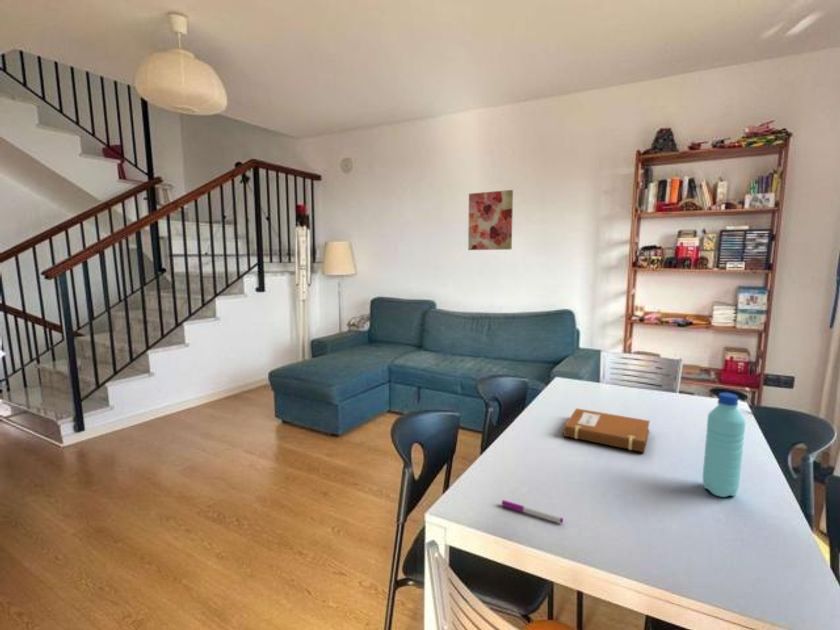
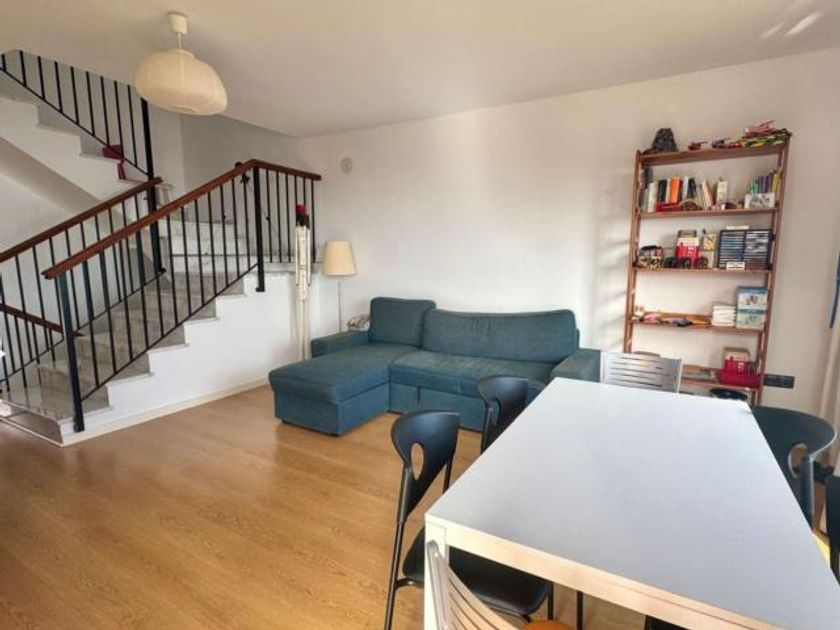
- wall art [467,189,514,251]
- notebook [562,407,651,453]
- pen [501,499,564,524]
- water bottle [702,392,746,498]
